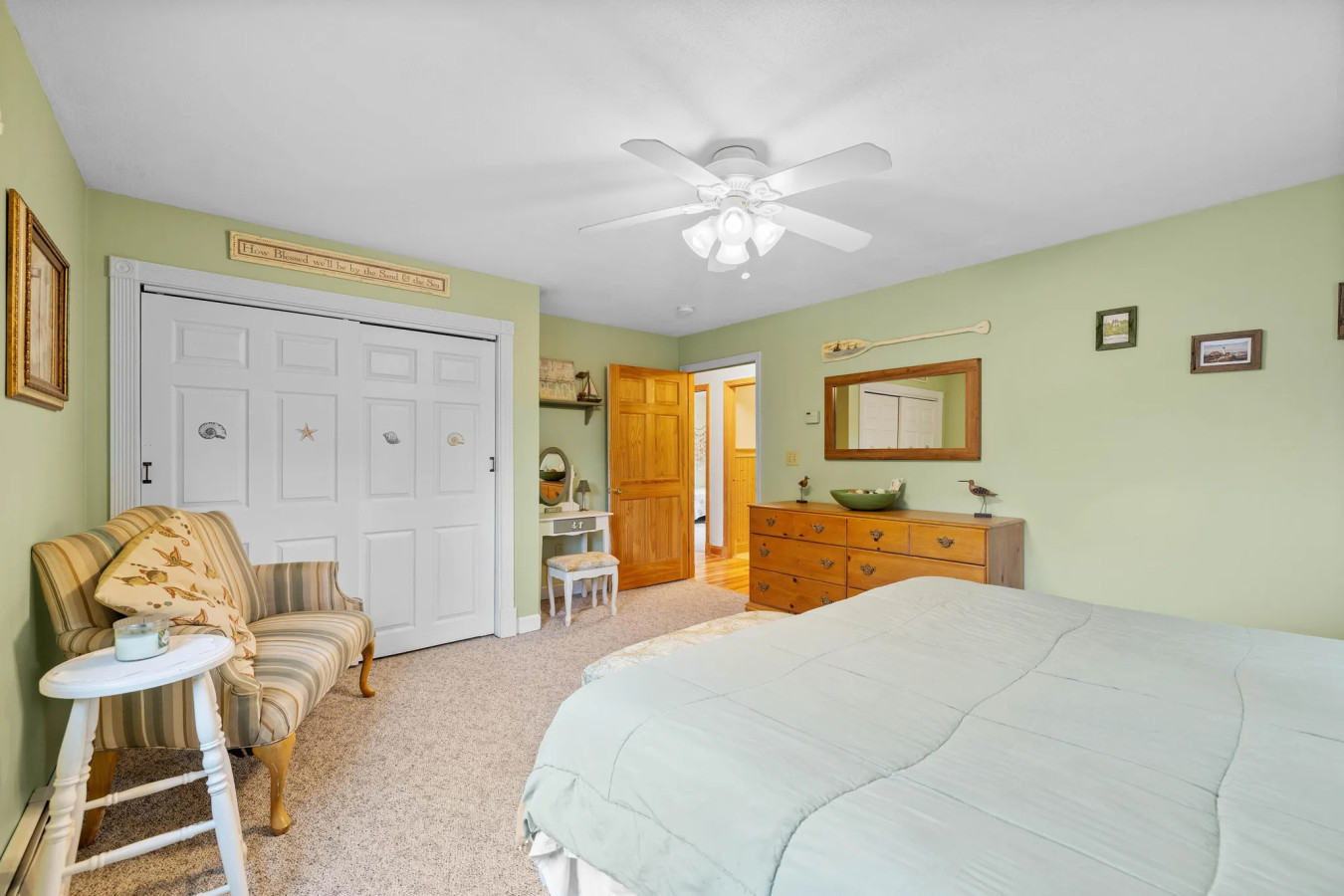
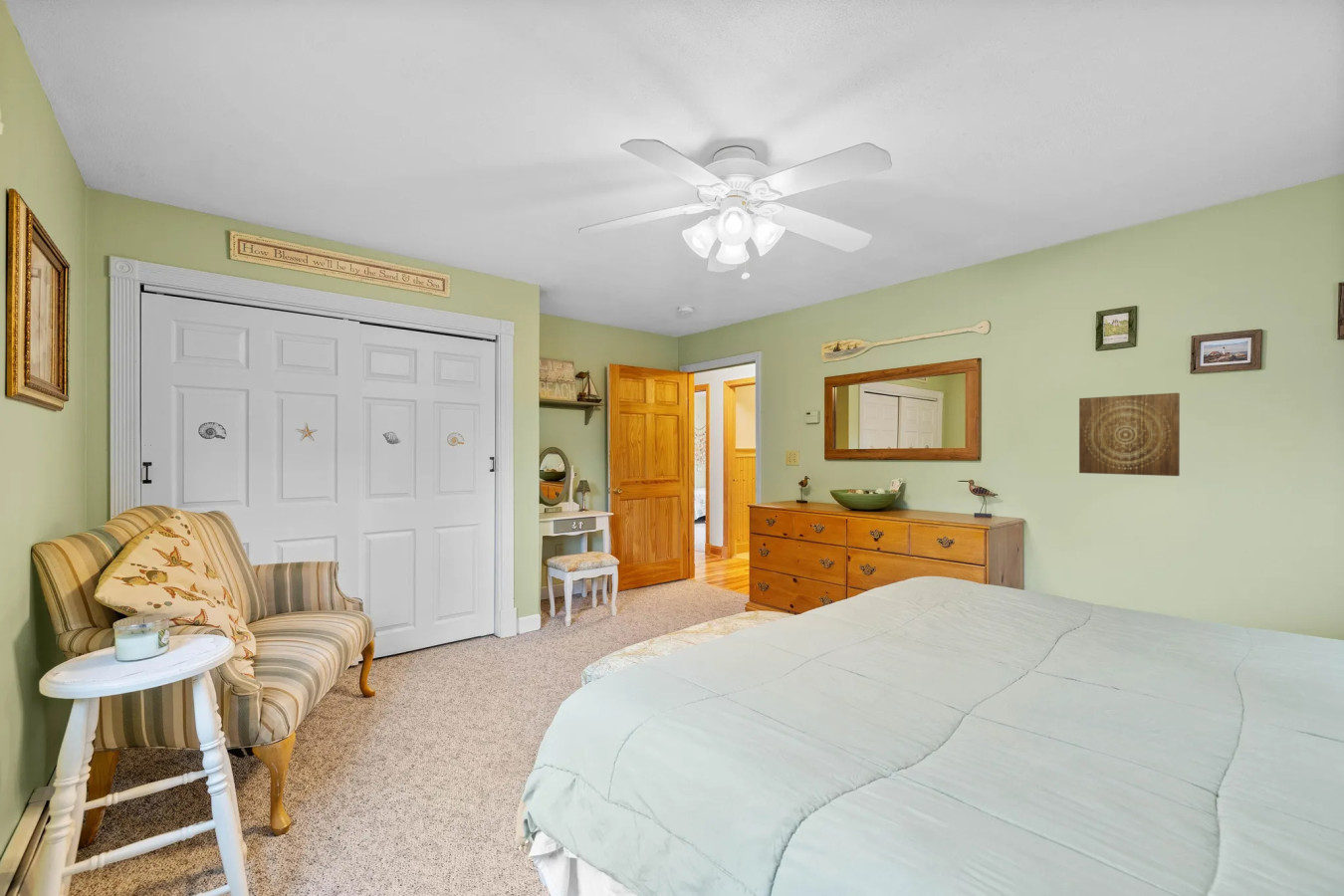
+ wall art [1078,392,1181,477]
